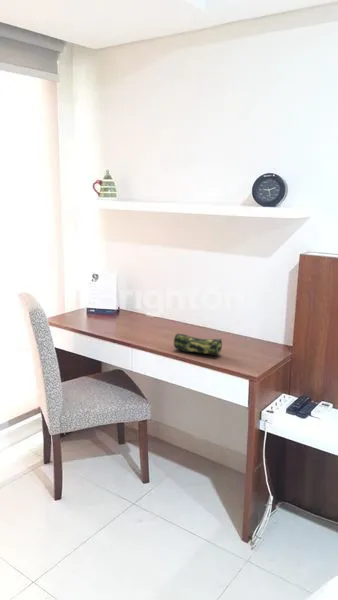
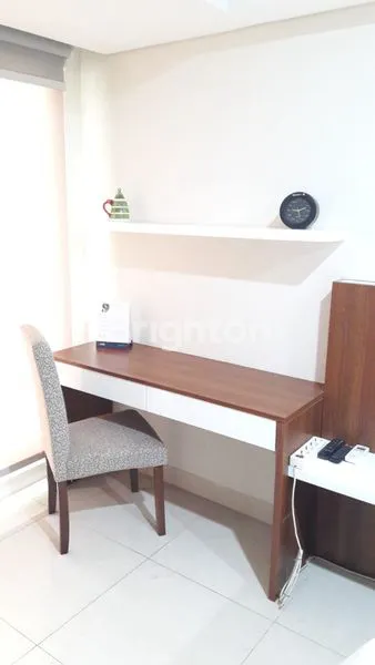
- pencil case [173,333,224,356]
